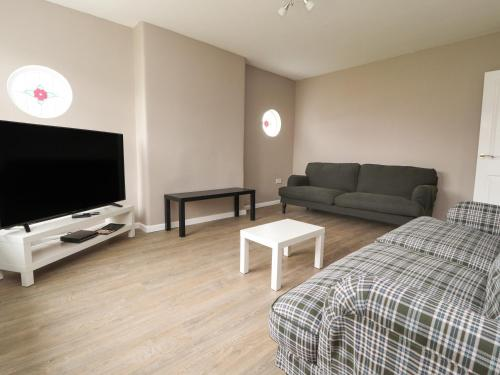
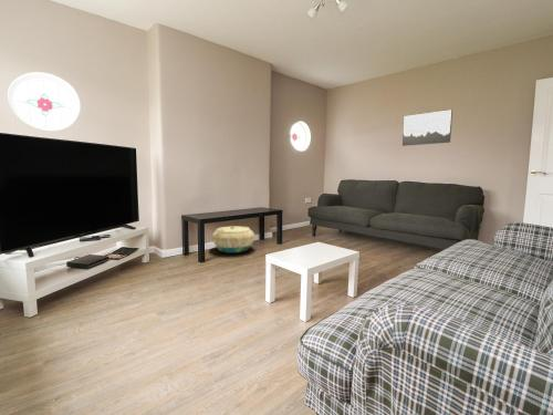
+ wall art [401,108,453,147]
+ basket [211,225,255,253]
